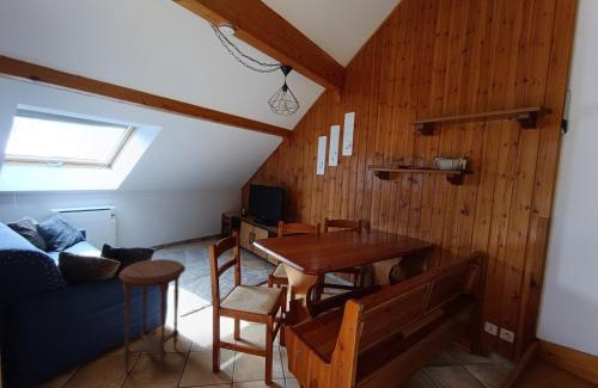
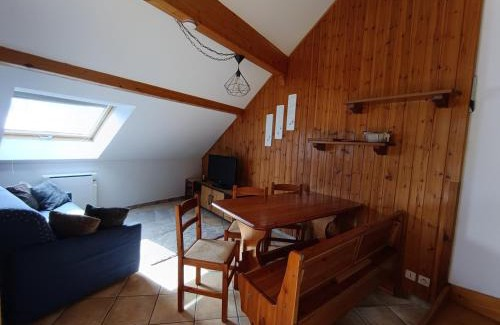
- side table [118,258,187,372]
